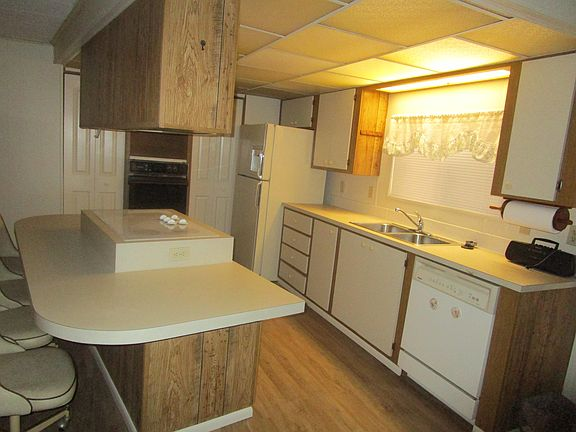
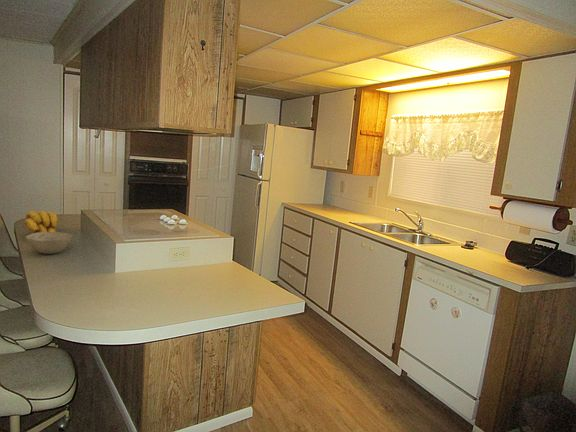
+ banana bunch [23,210,59,233]
+ bowl [25,231,73,255]
